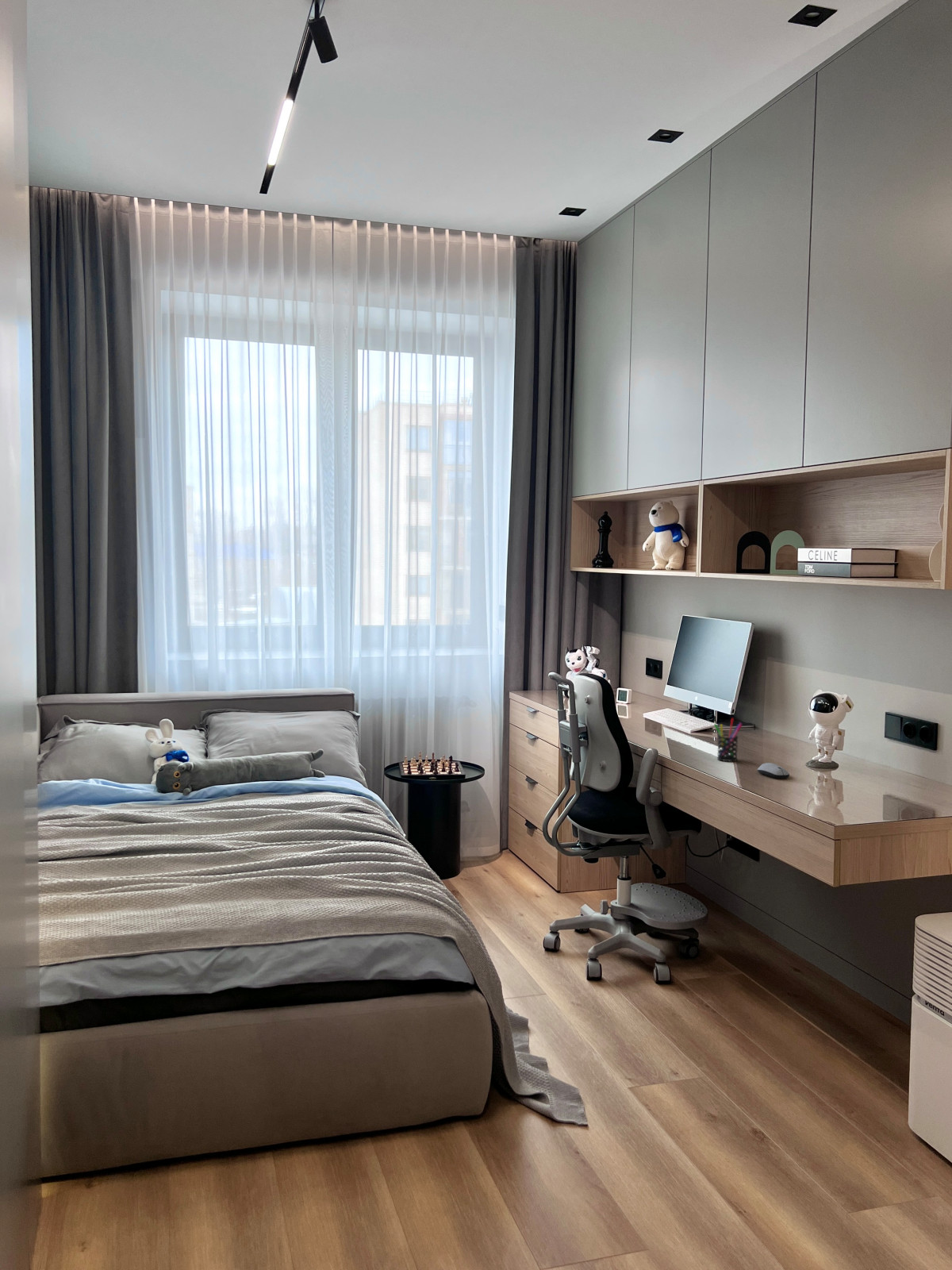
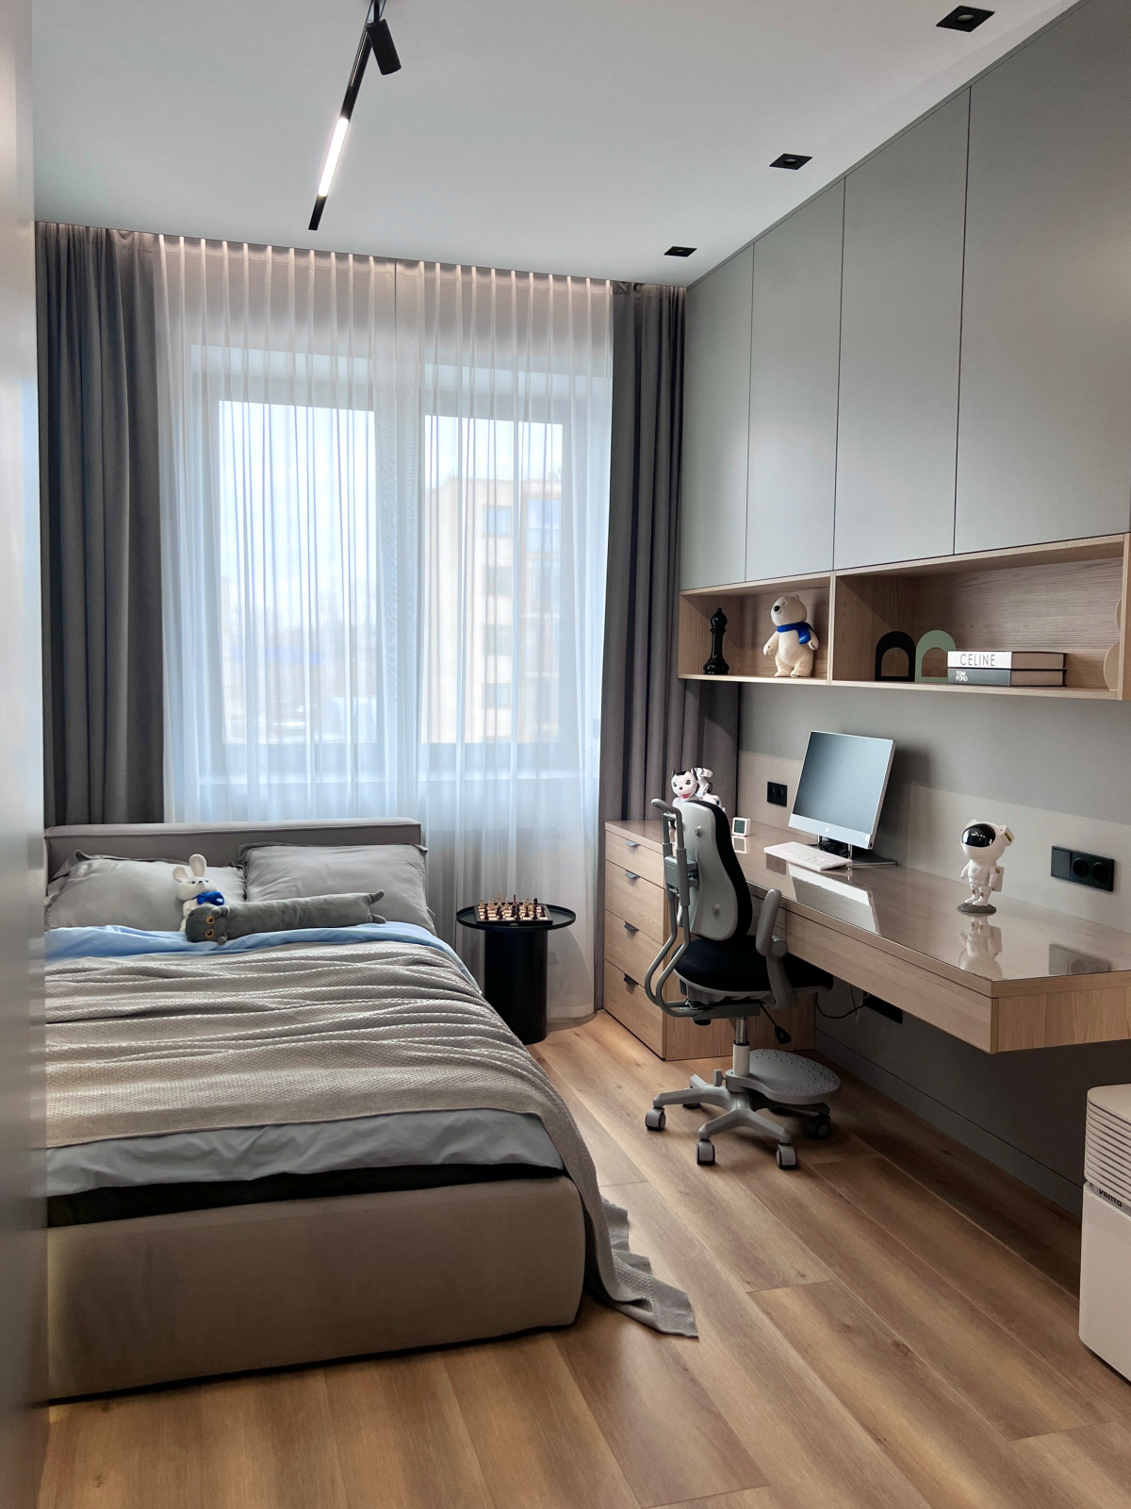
- computer mouse [757,762,790,779]
- pen holder [713,718,743,762]
